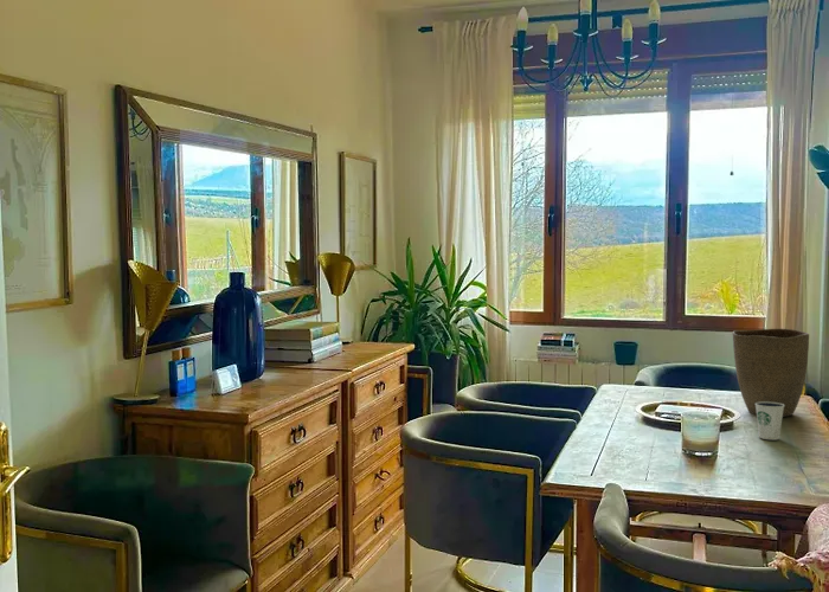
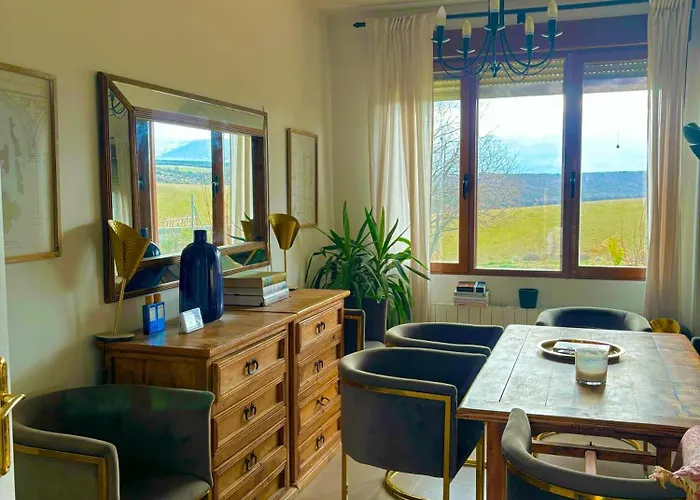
- vase [732,328,810,418]
- dixie cup [756,401,784,440]
